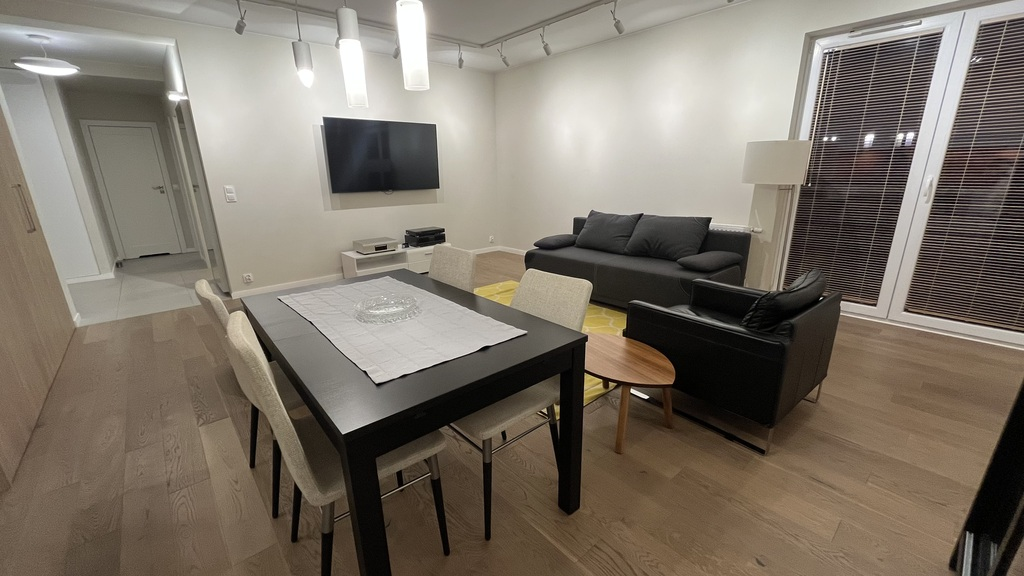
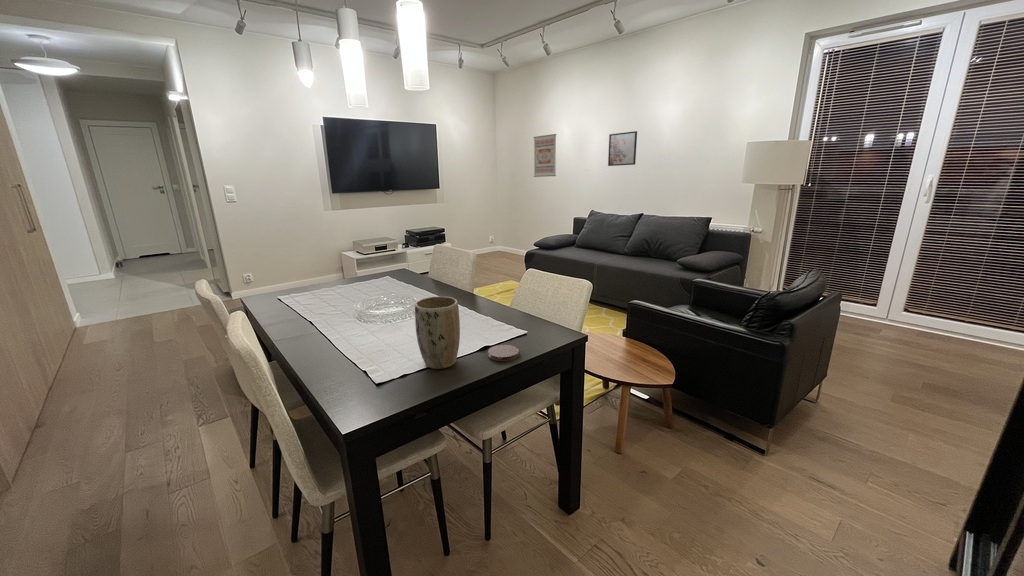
+ wall art [532,133,558,178]
+ coaster [487,344,520,362]
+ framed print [607,130,638,167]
+ plant pot [414,295,461,370]
